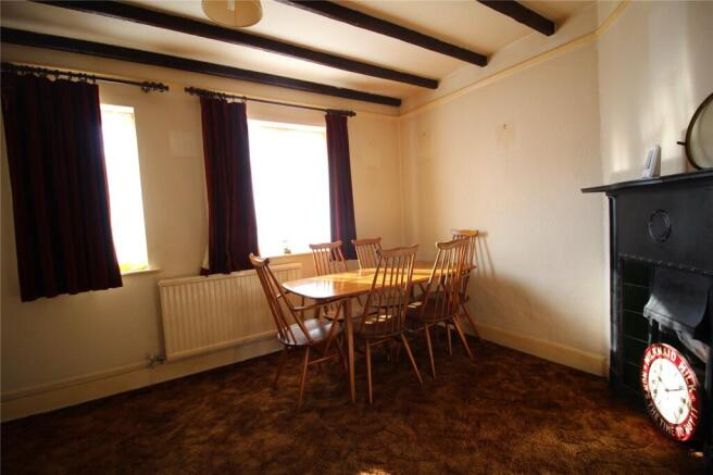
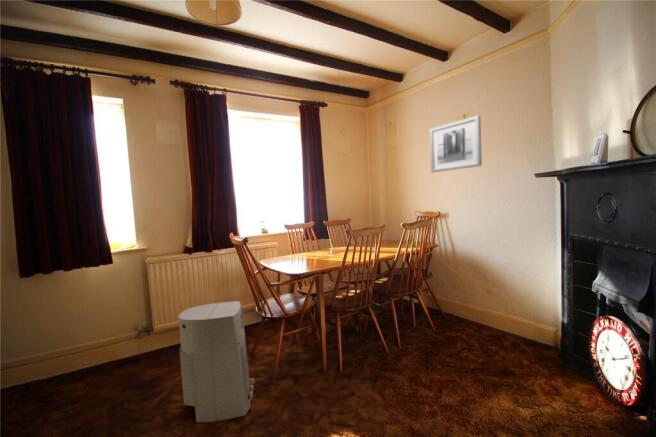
+ wall art [429,114,483,173]
+ air purifier [178,300,255,423]
